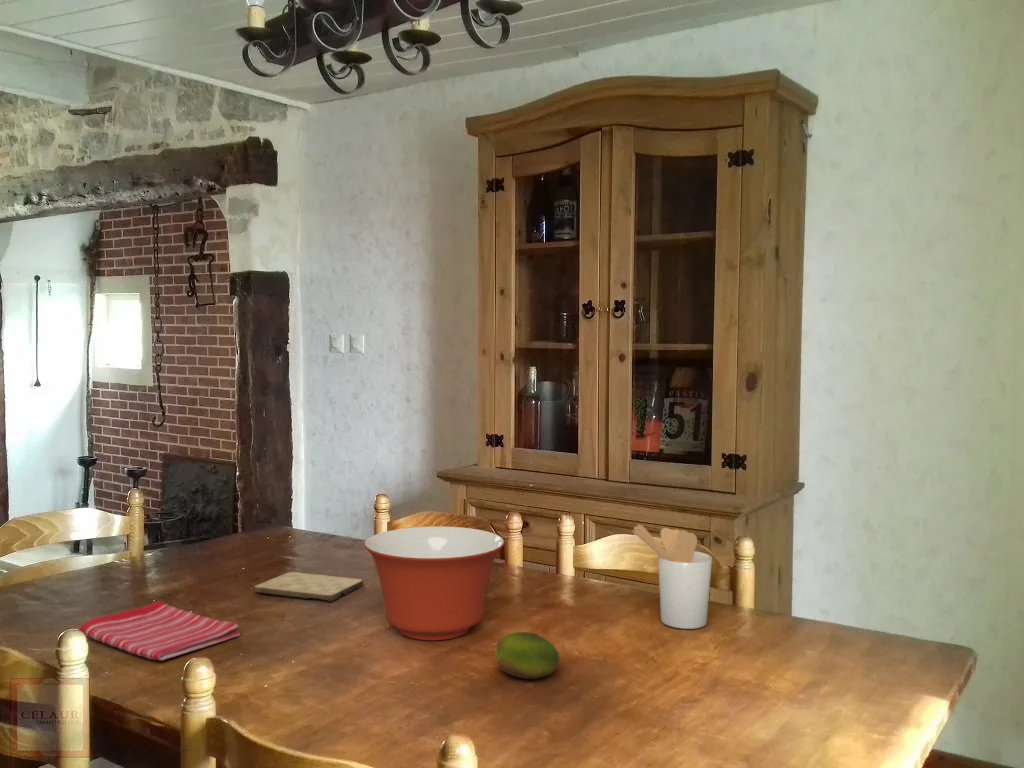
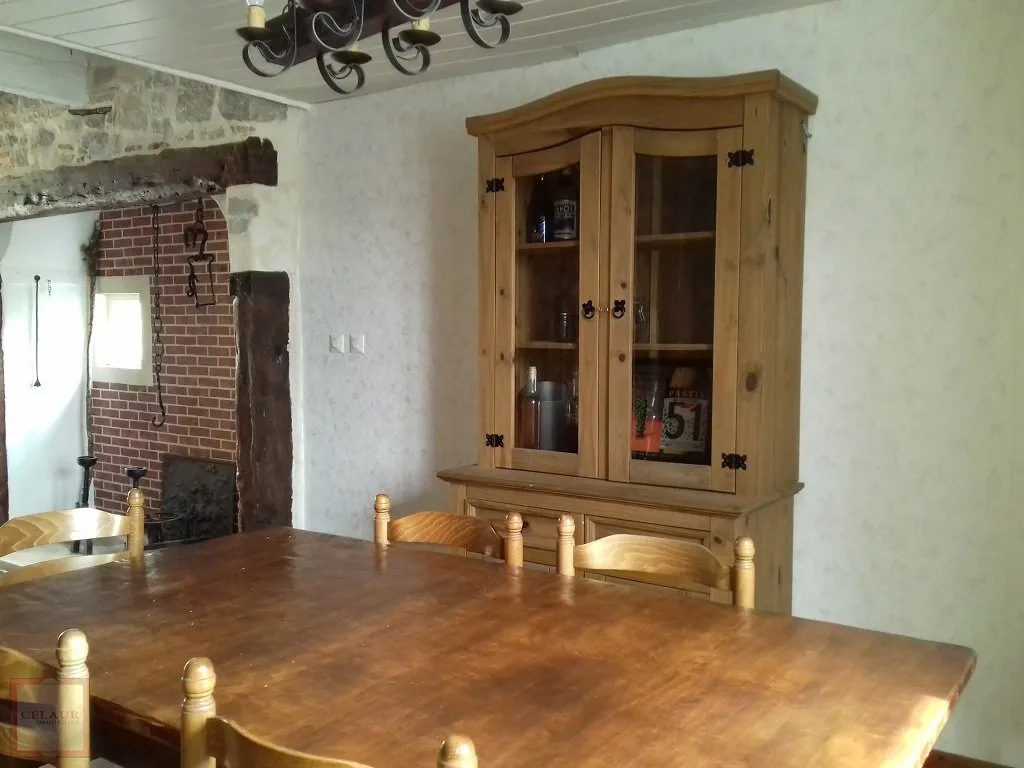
- mixing bowl [363,525,506,641]
- utensil holder [631,523,713,630]
- dish towel [78,600,242,662]
- cutting board [253,571,364,603]
- fruit [493,631,561,680]
